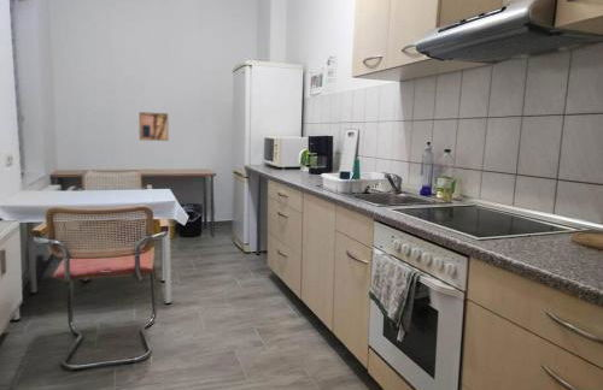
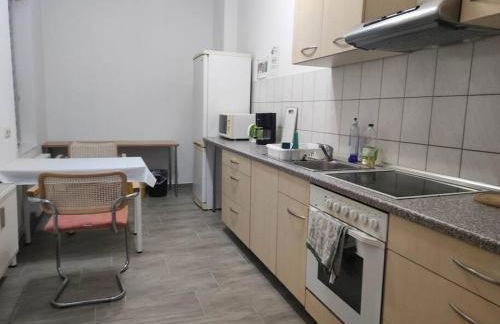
- wall art [137,111,169,142]
